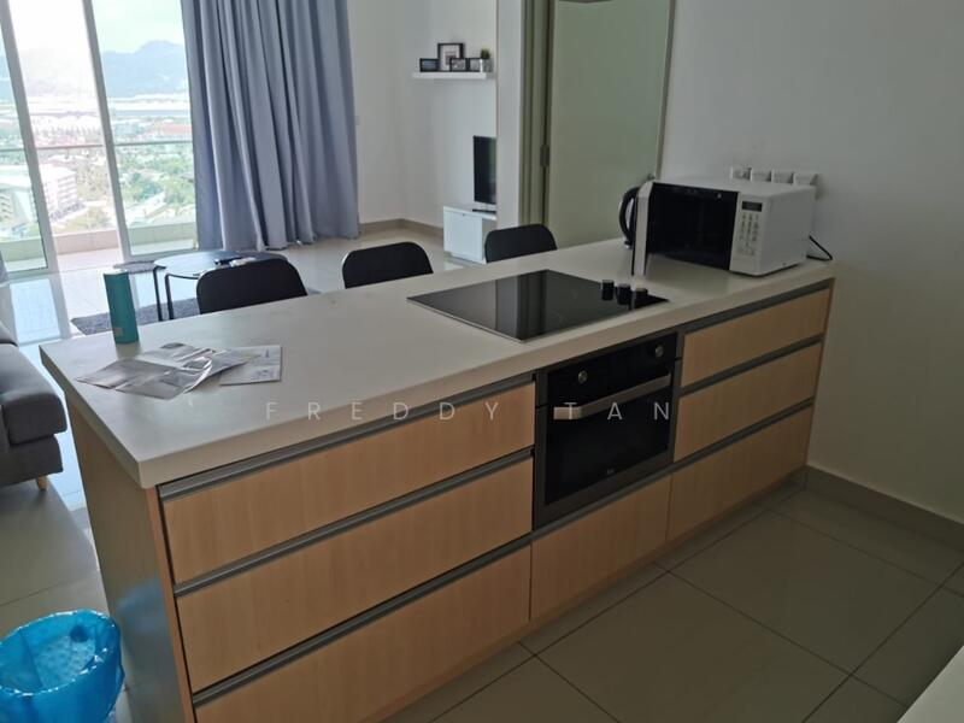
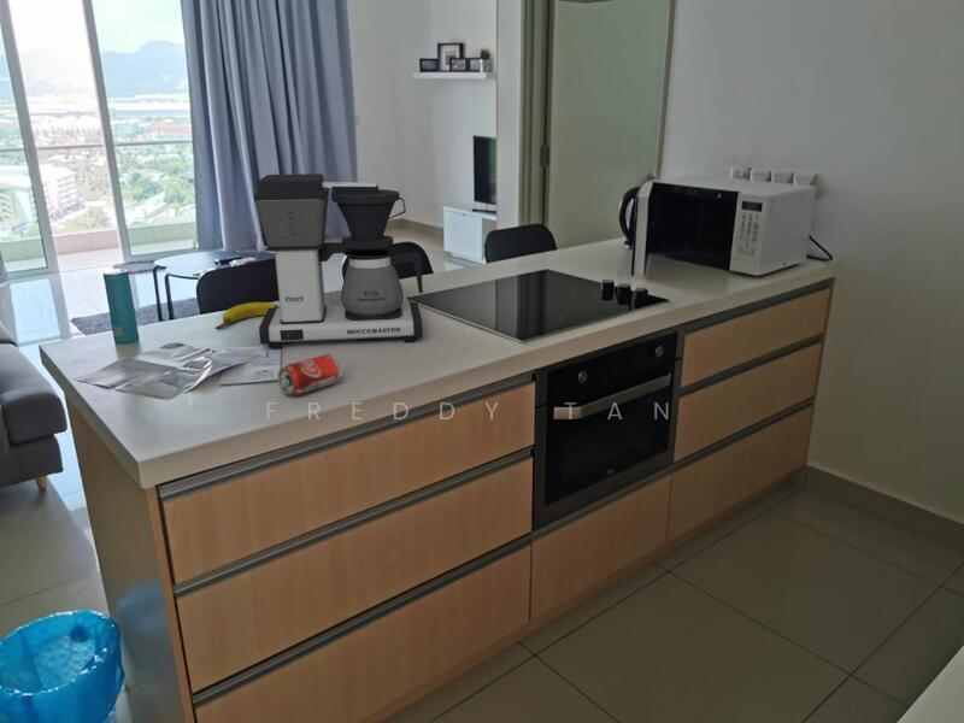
+ coffee maker [253,172,424,349]
+ beverage can [277,352,343,396]
+ banana [214,301,281,330]
